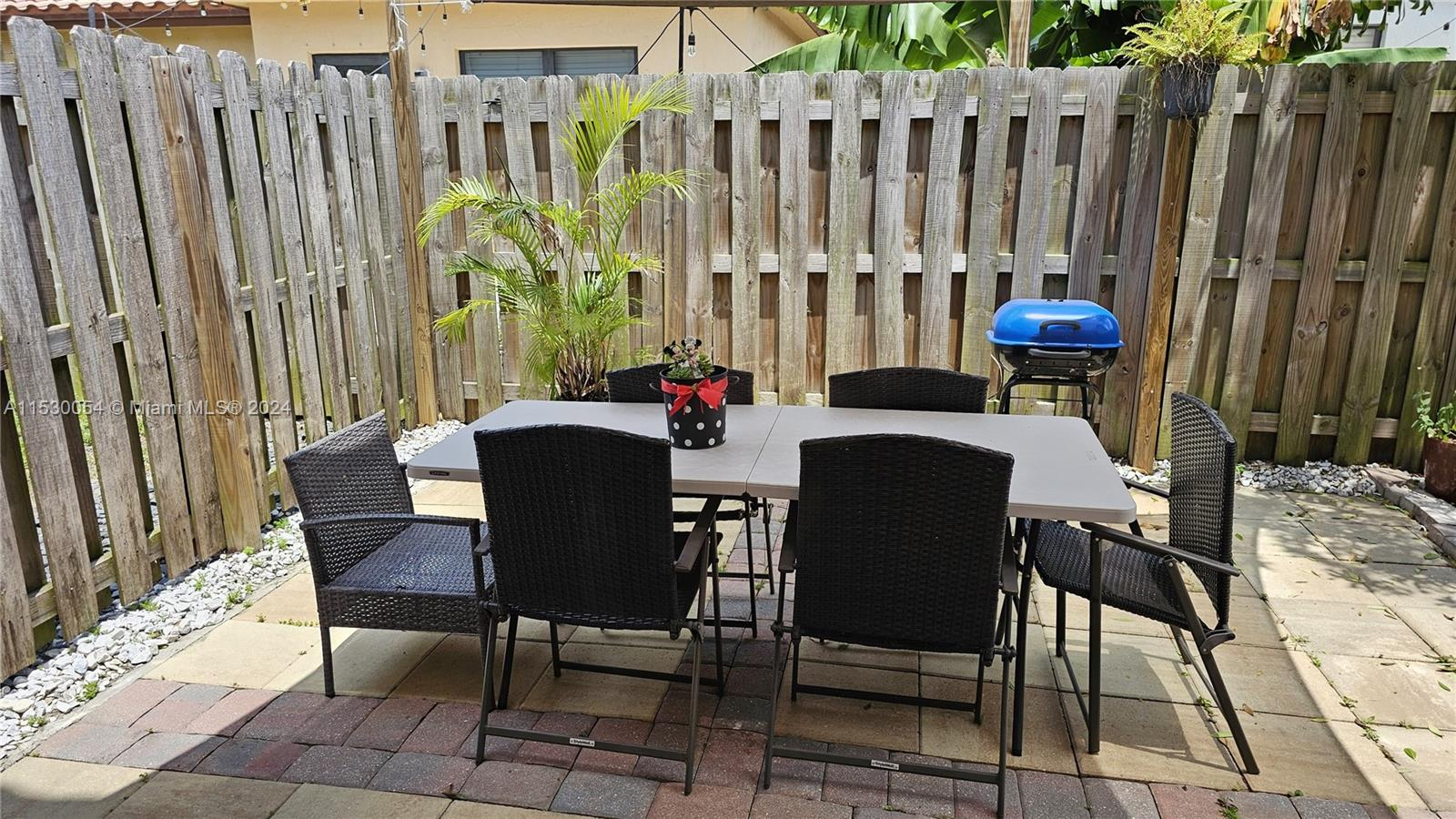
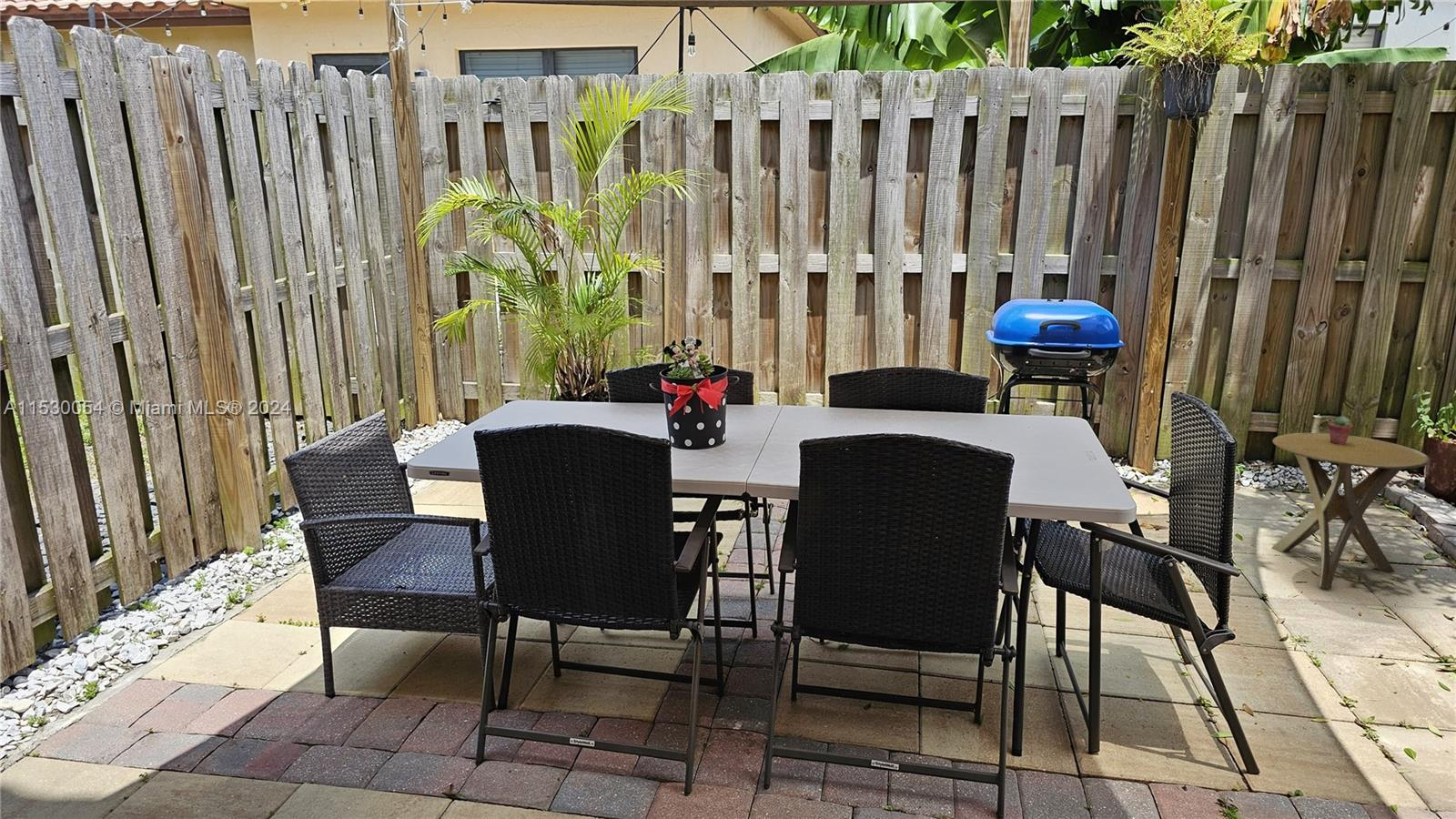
+ potted succulent [1327,415,1354,445]
+ side table [1270,432,1431,590]
